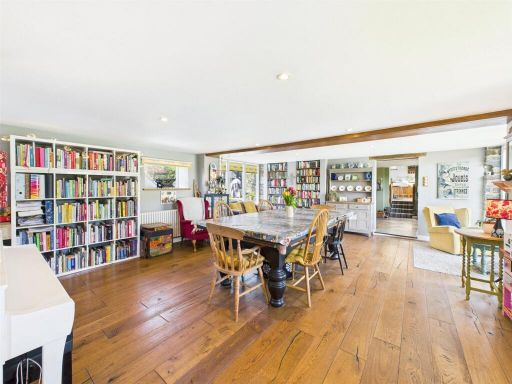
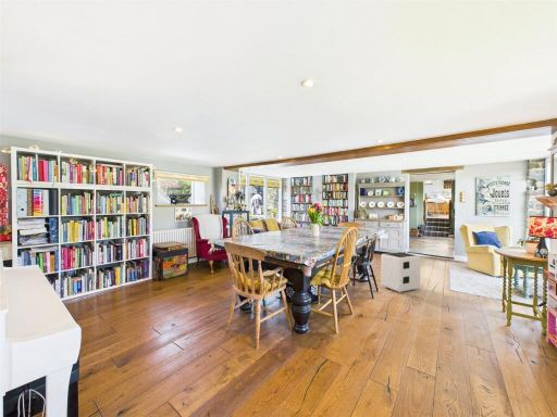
+ air purifier [380,251,421,293]
